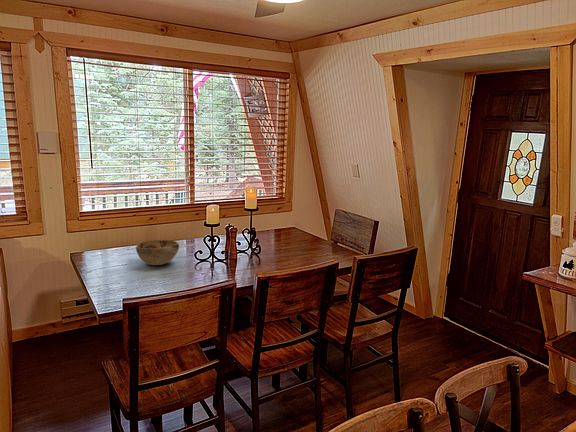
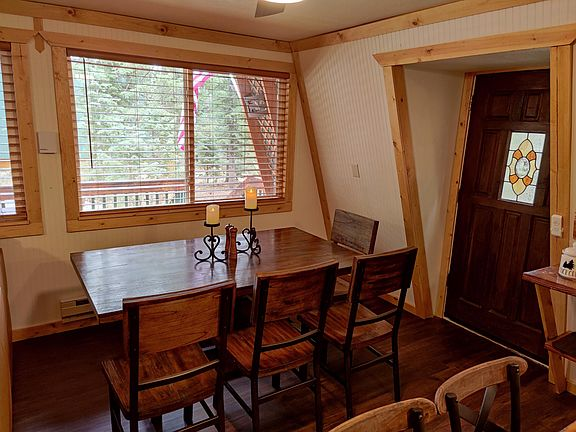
- decorative bowl [135,239,180,266]
